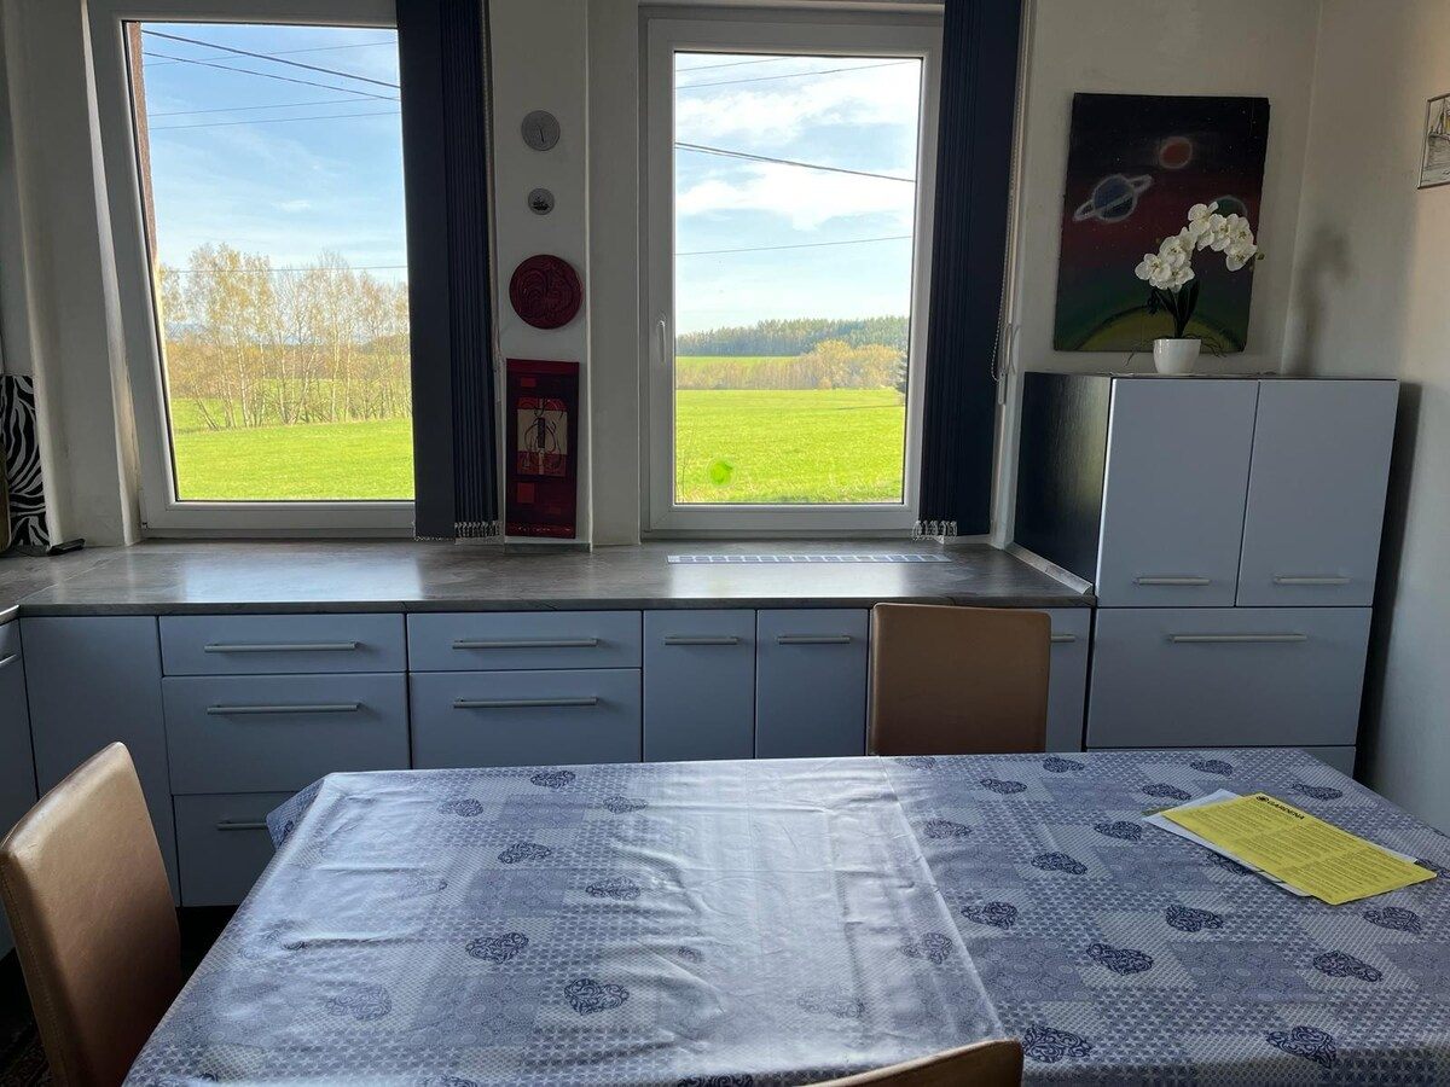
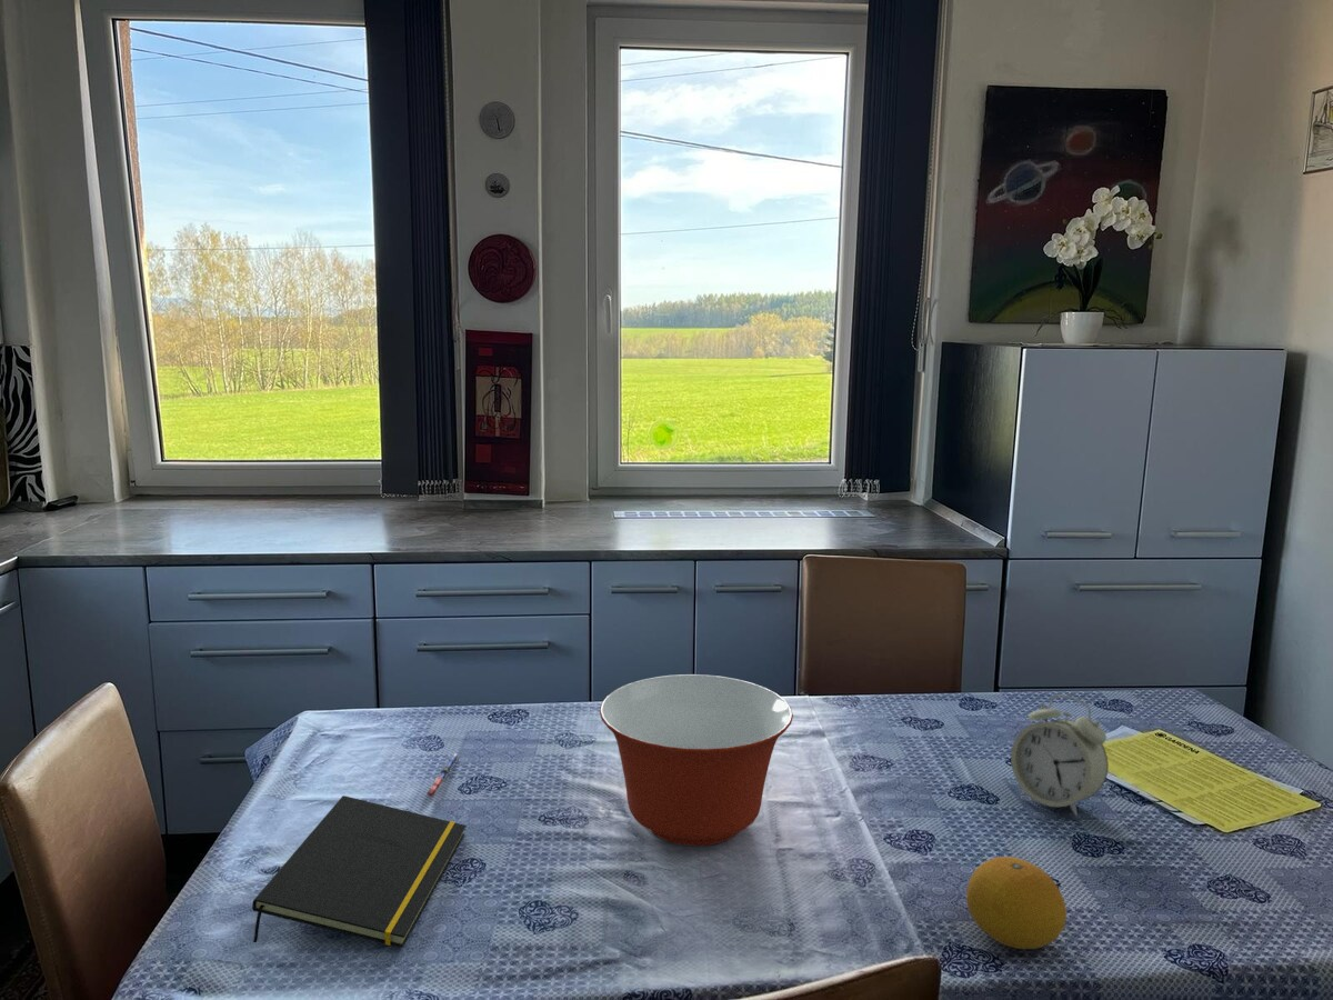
+ pen [425,752,461,798]
+ notepad [251,794,467,949]
+ alarm clock [1010,694,1110,817]
+ mixing bowl [599,673,794,847]
+ fruit [965,856,1068,950]
